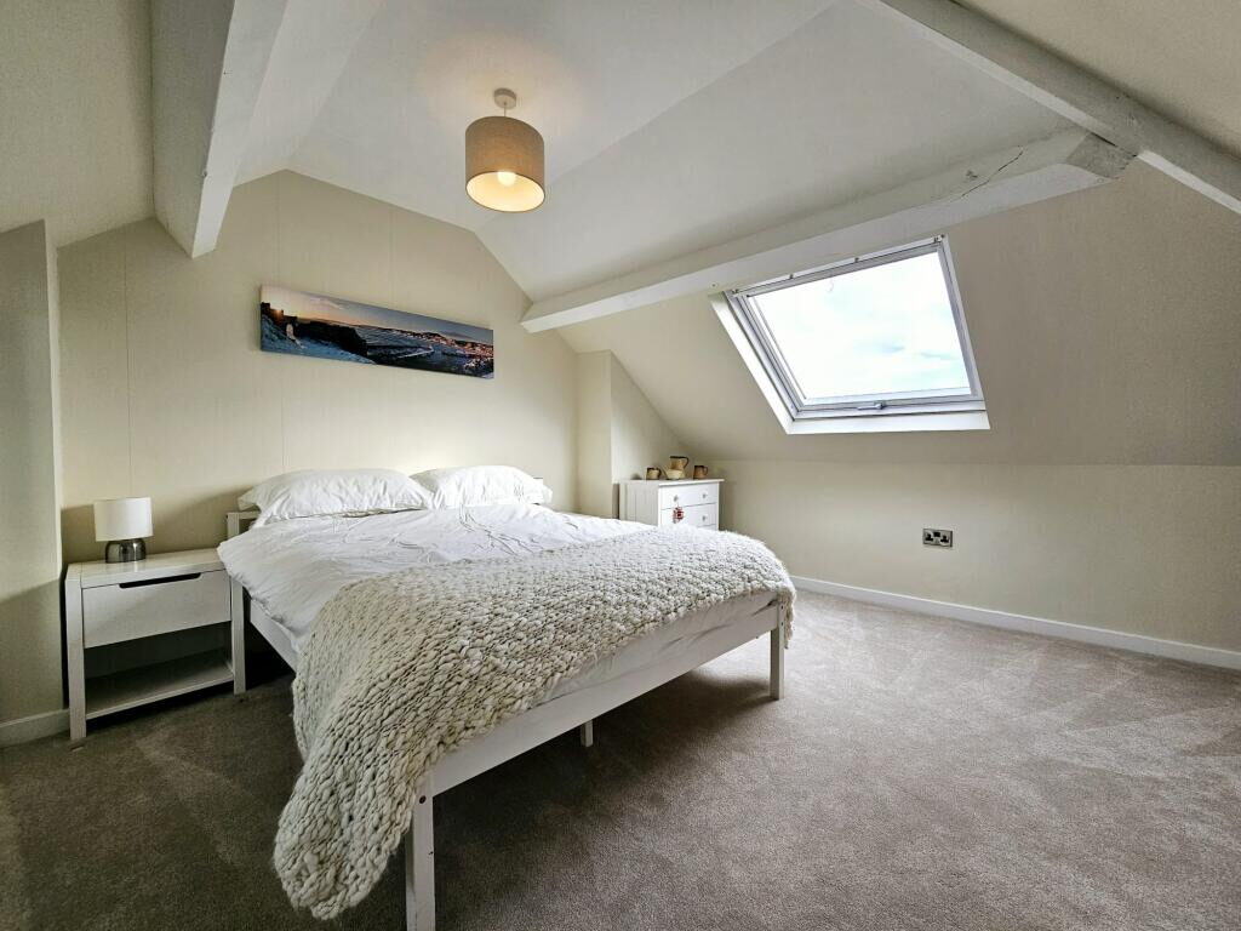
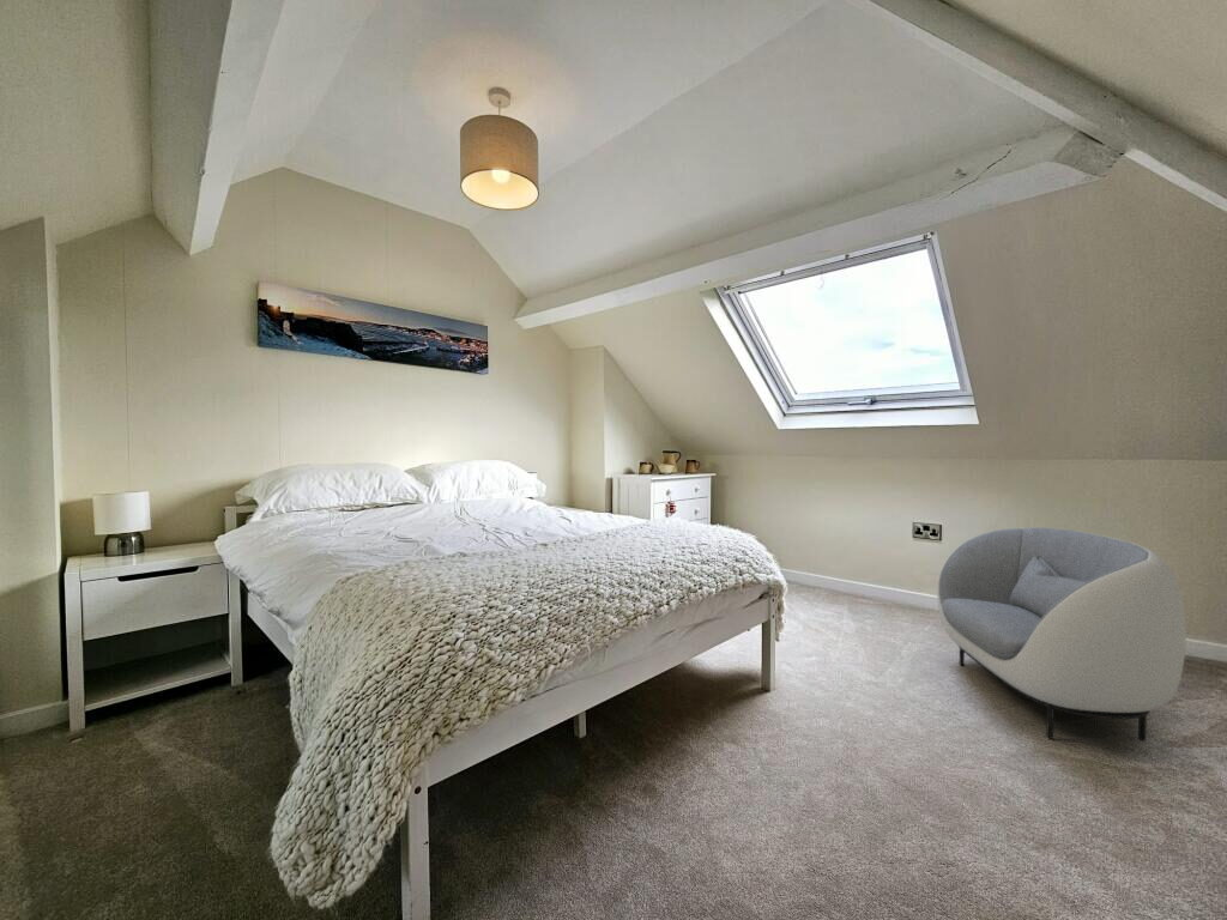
+ armchair [936,526,1187,742]
